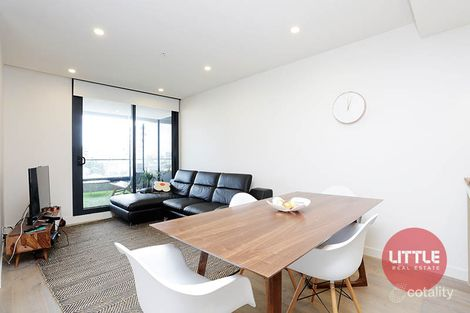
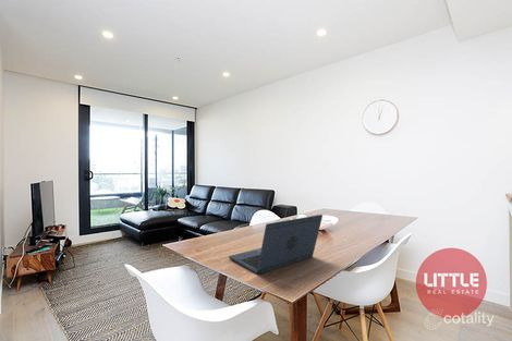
+ laptop [228,214,324,275]
